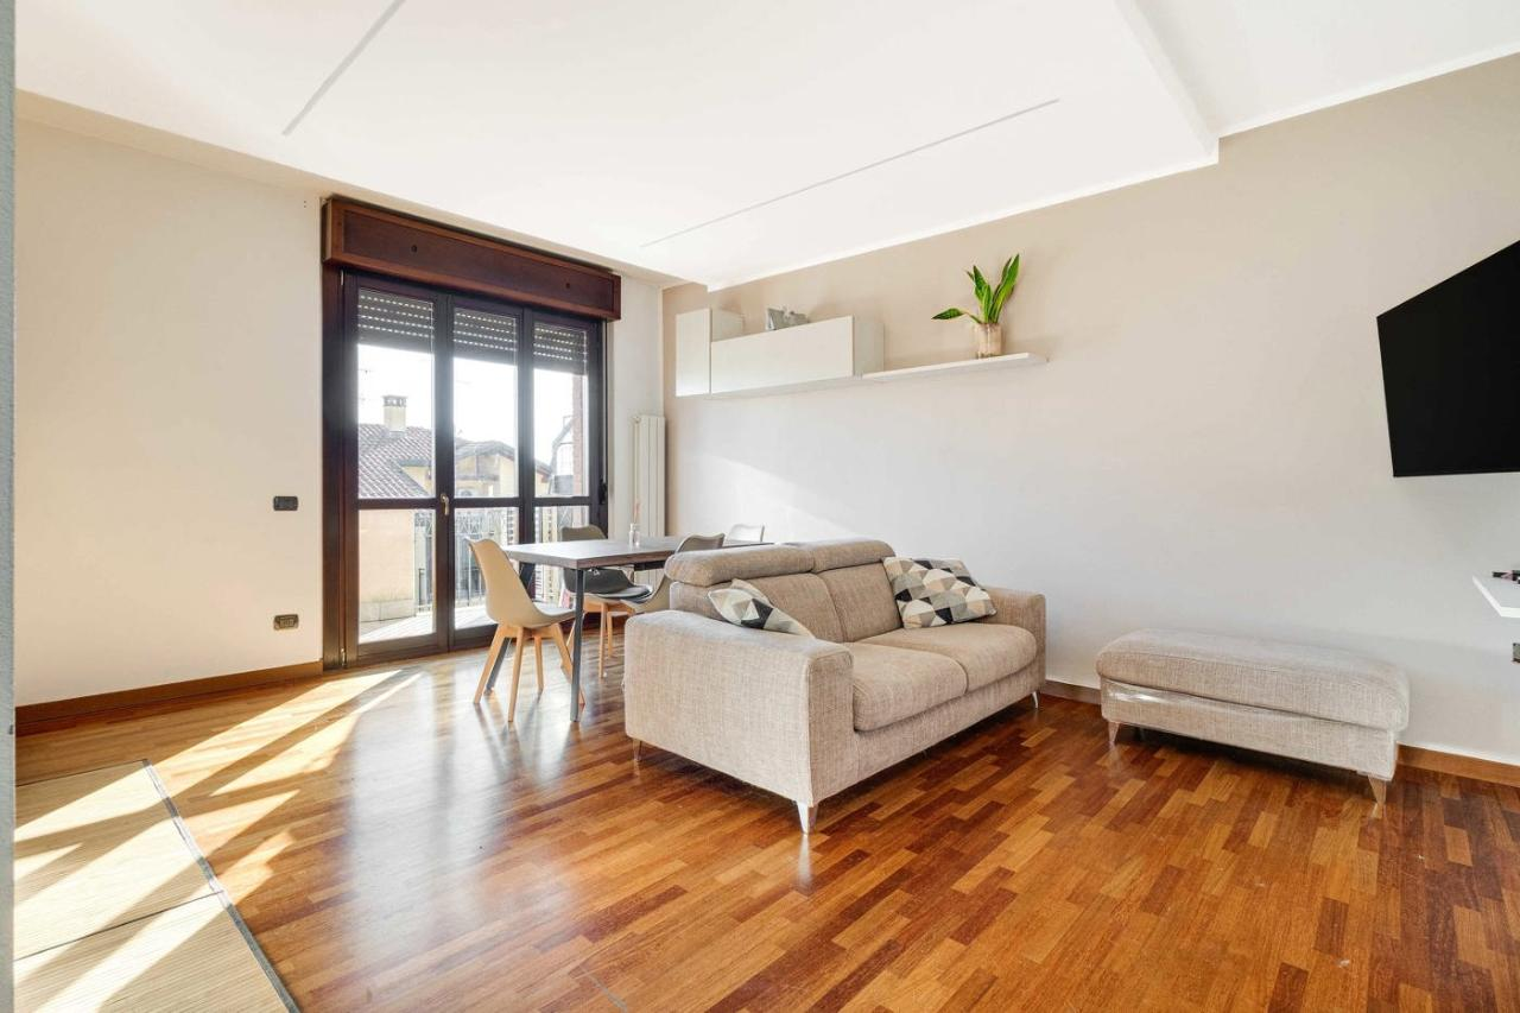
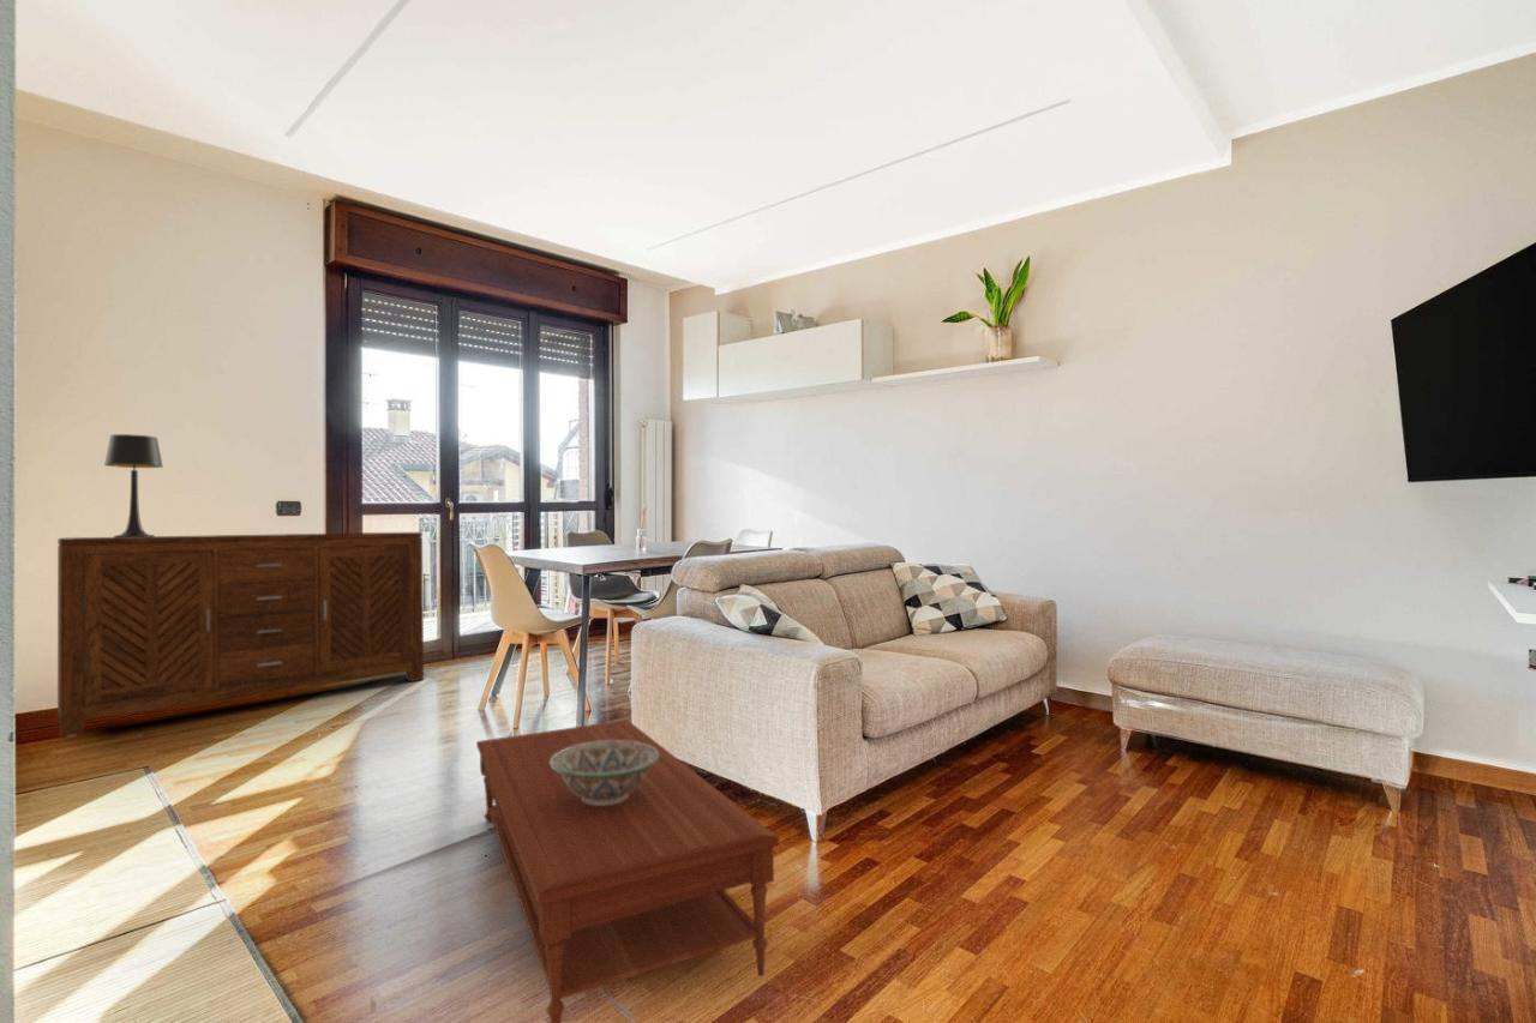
+ decorative bowl [550,741,659,806]
+ table lamp [103,433,163,537]
+ coffee table [475,718,780,1023]
+ sideboard [56,531,425,739]
